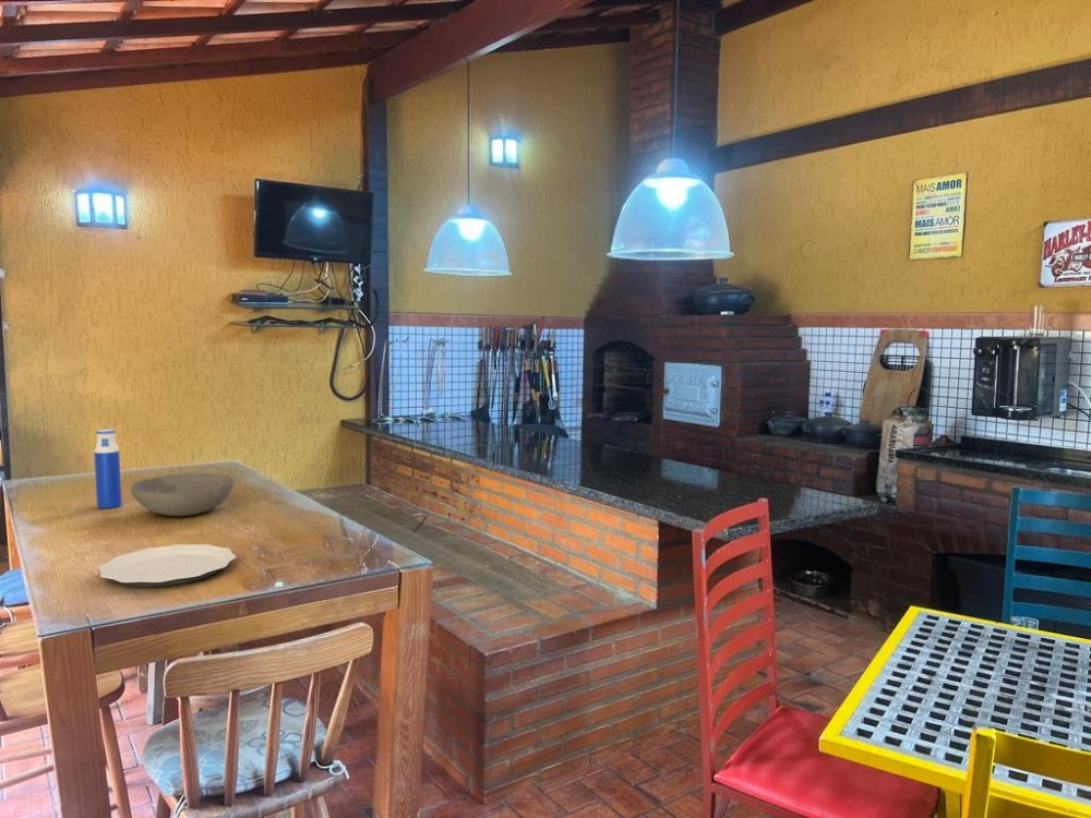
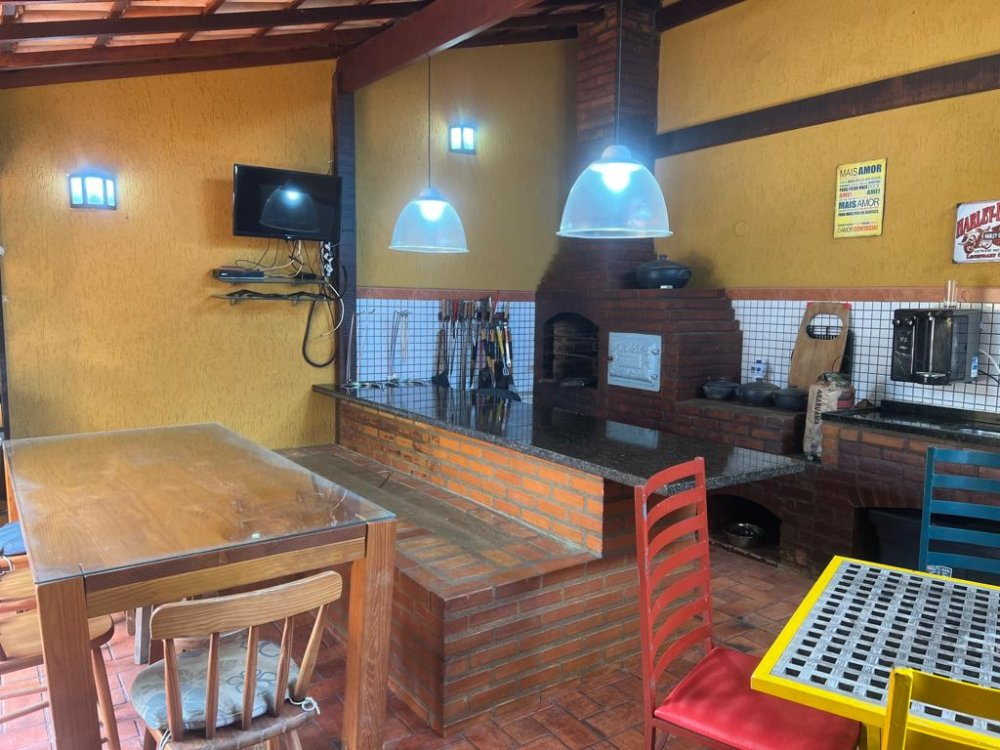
- plate [97,543,238,588]
- water bottle [93,428,123,509]
- bowl [130,472,236,517]
